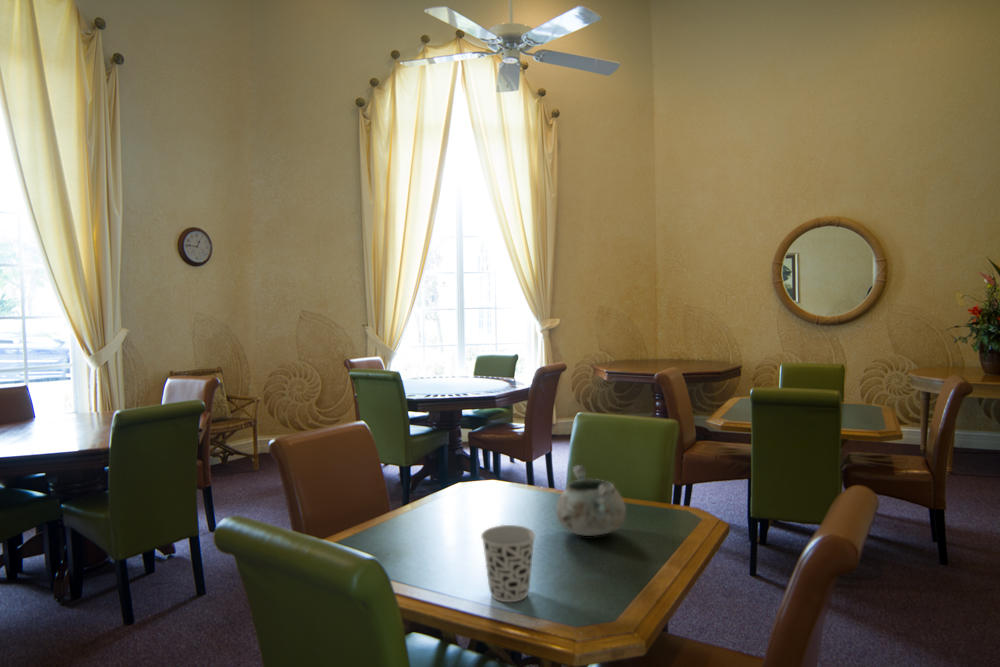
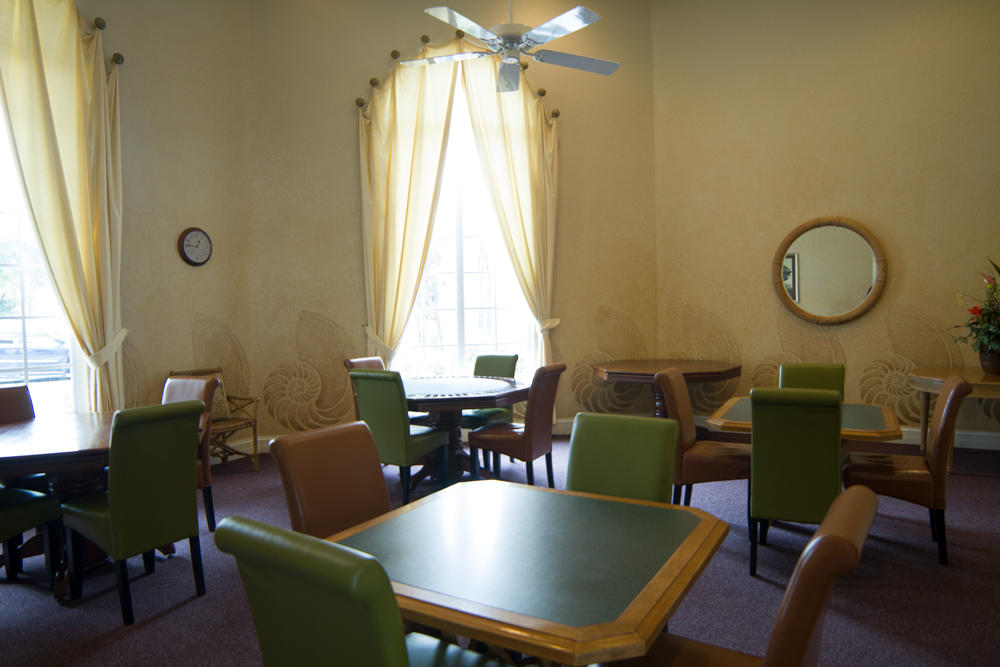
- decorative bowl [556,464,627,537]
- cup [480,524,536,603]
